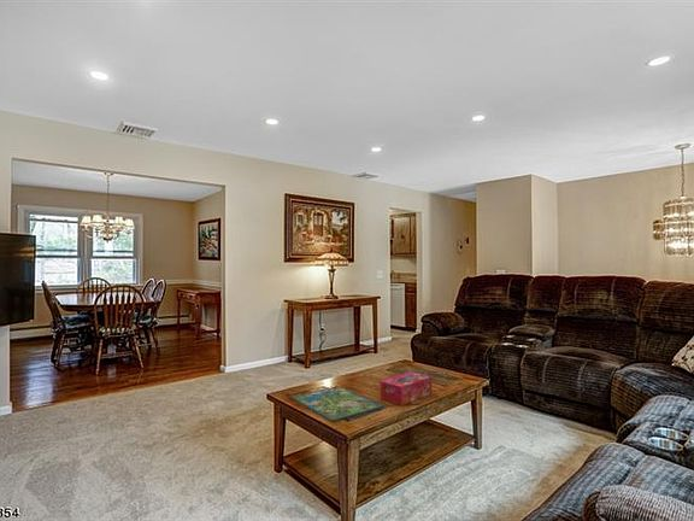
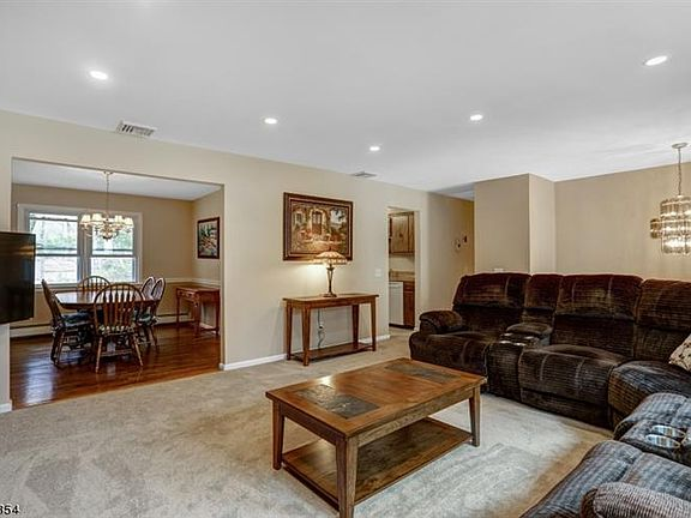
- tissue box [380,370,433,406]
- board game [289,385,386,422]
